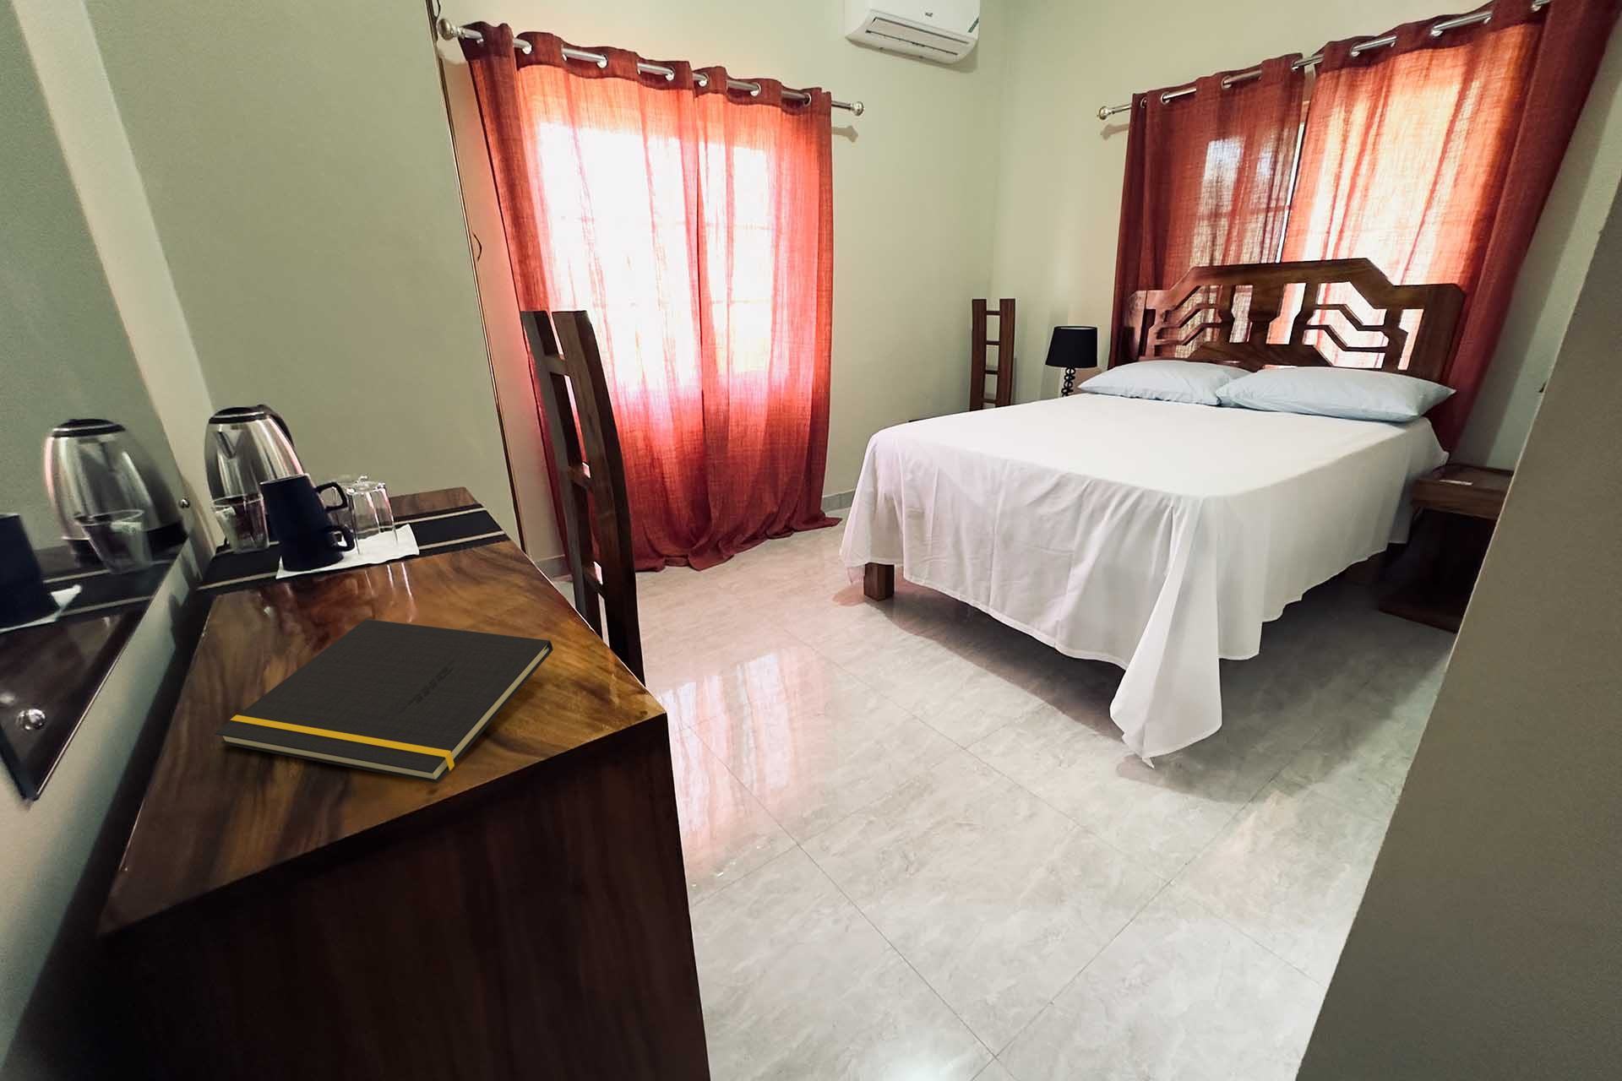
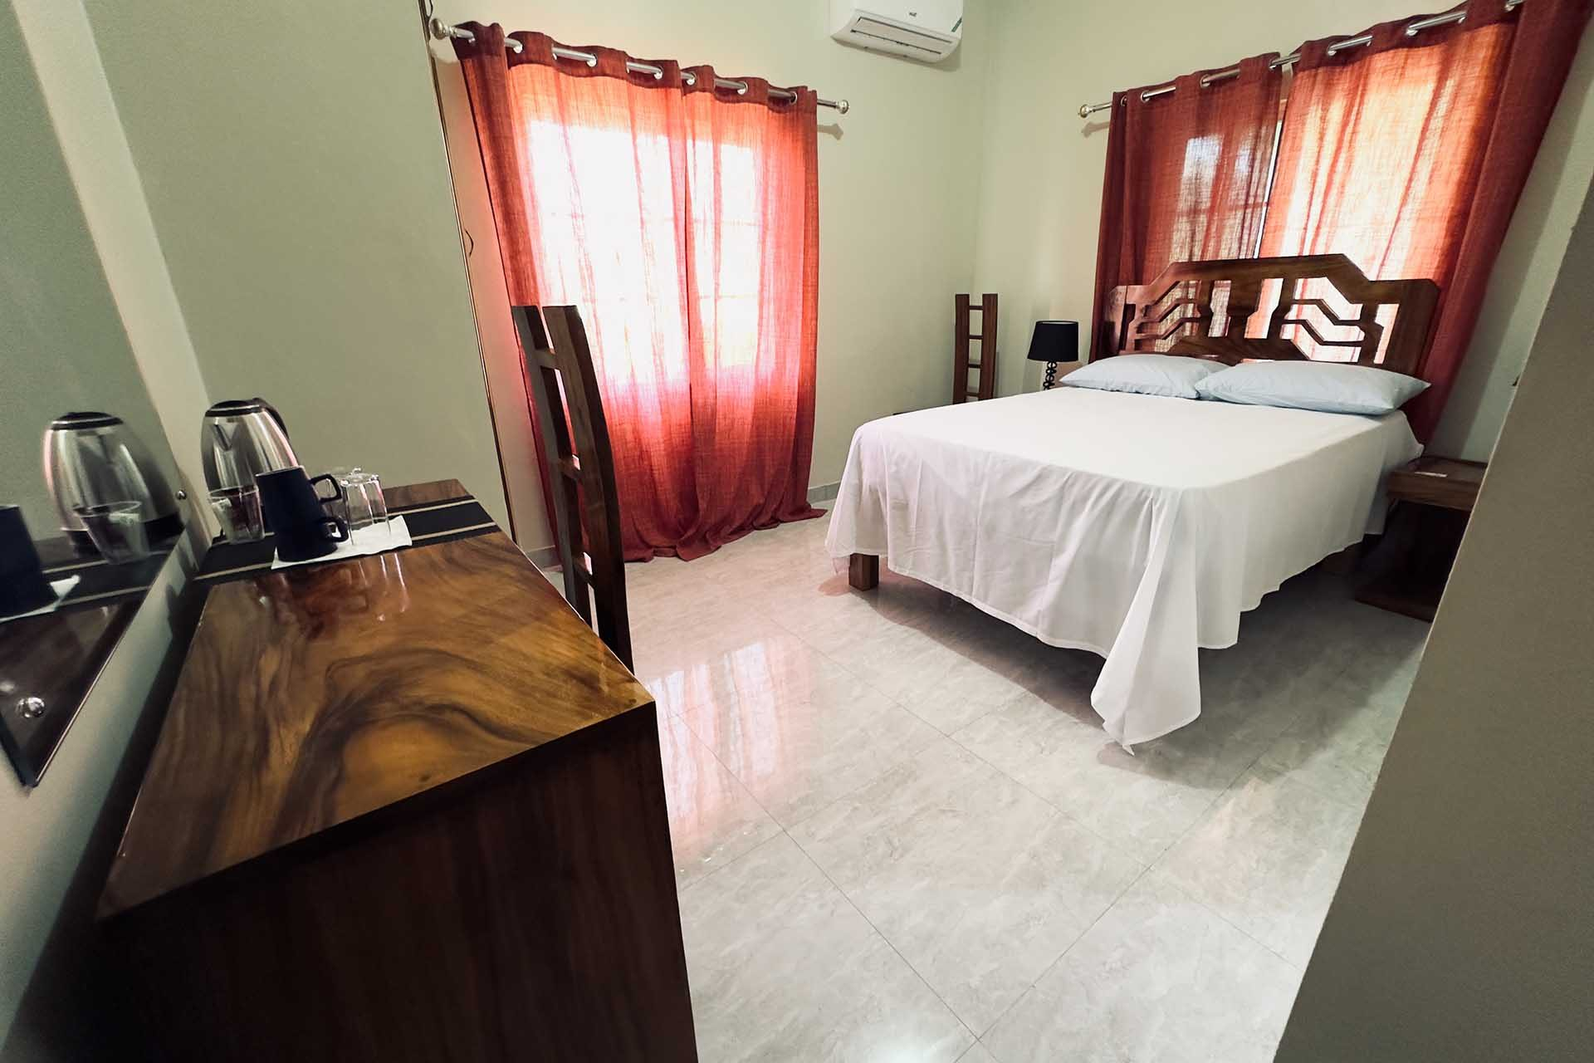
- notepad [214,618,554,784]
